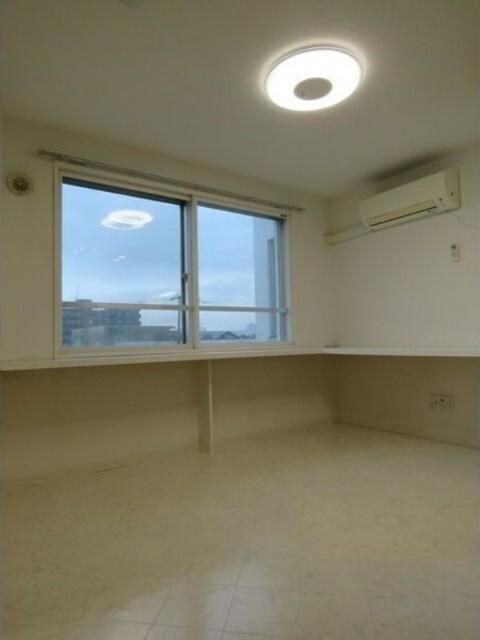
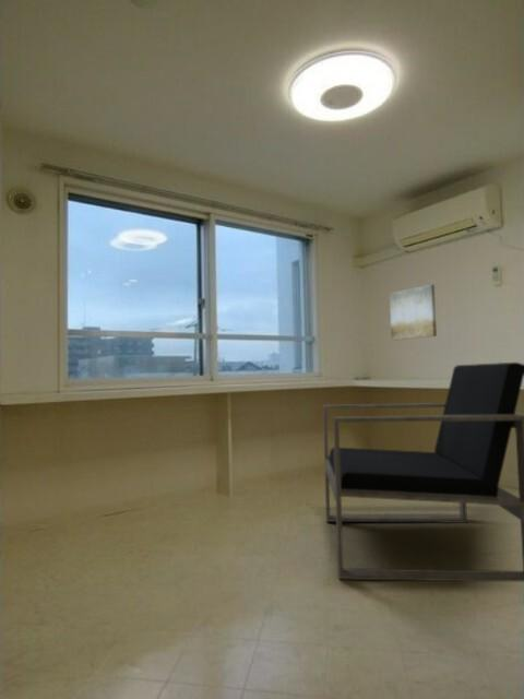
+ armchair [322,362,524,582]
+ wall art [389,283,438,341]
